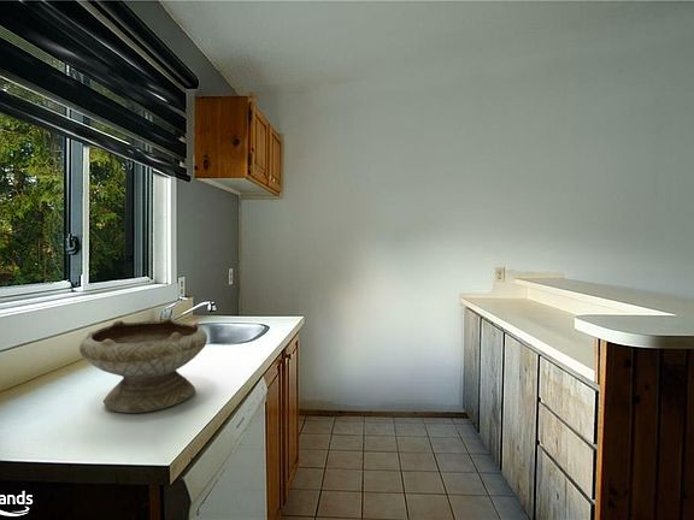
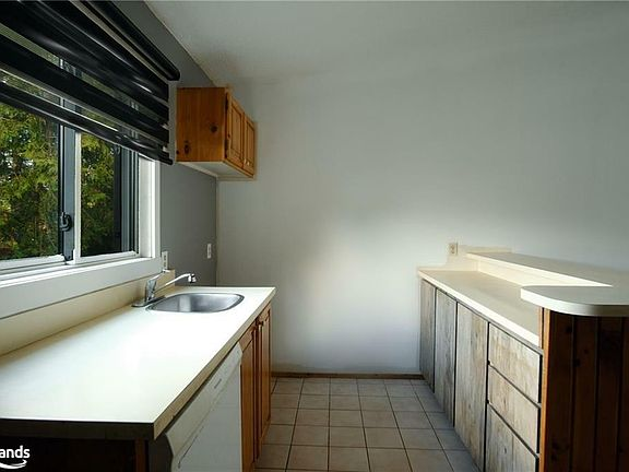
- bowl [78,317,208,414]
